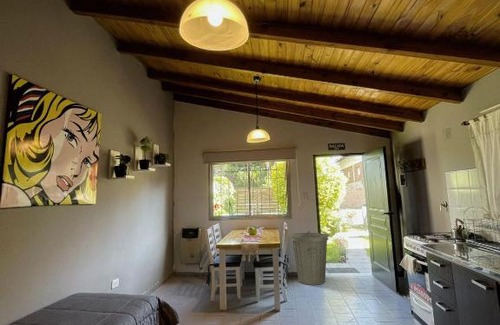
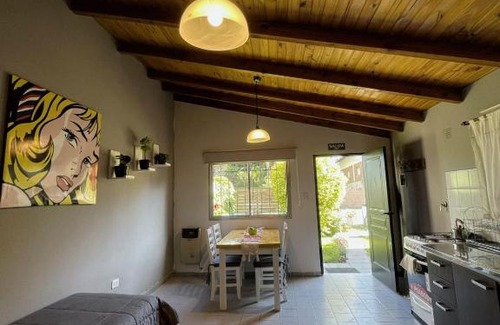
- trash can [289,230,330,286]
